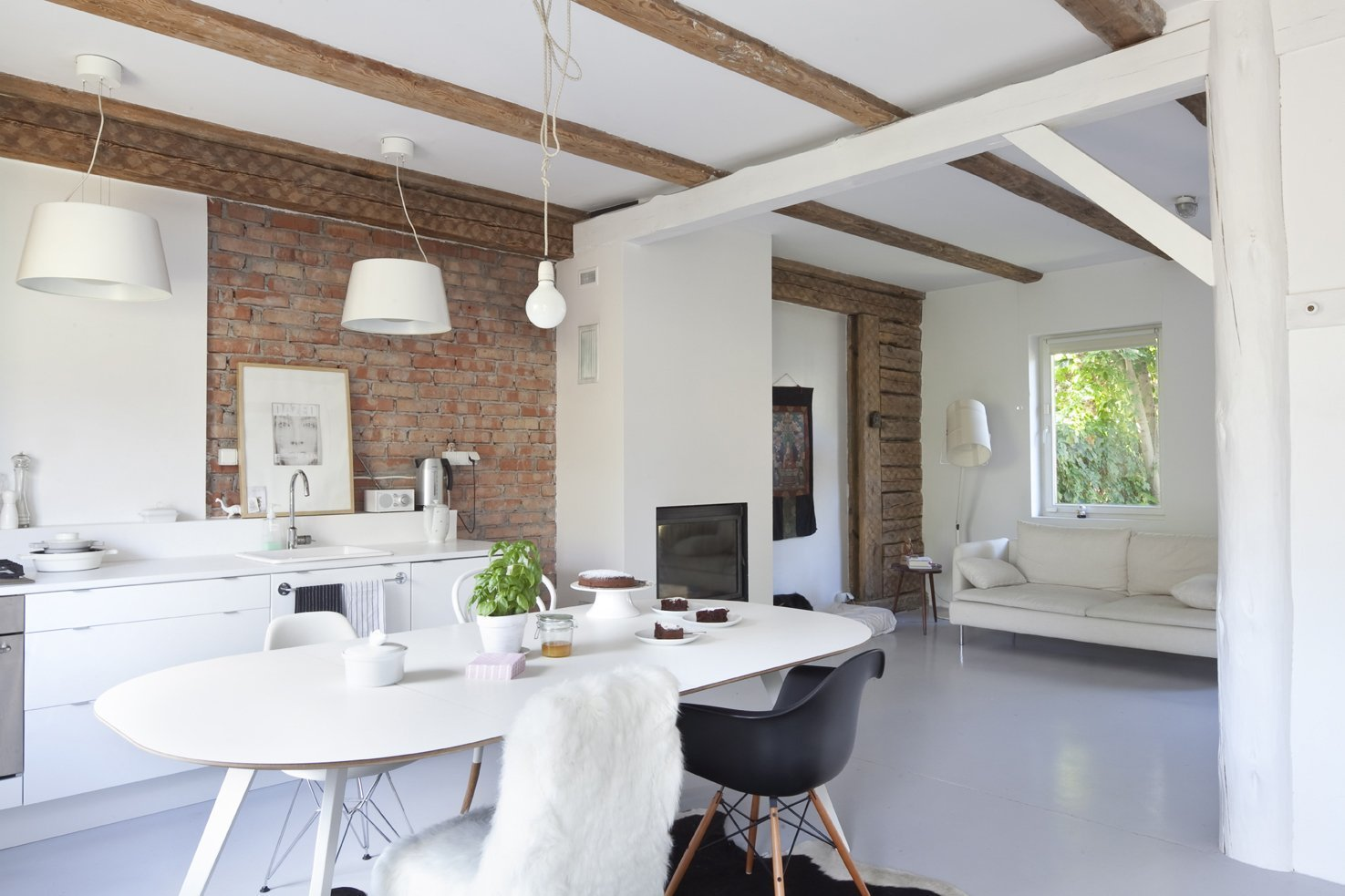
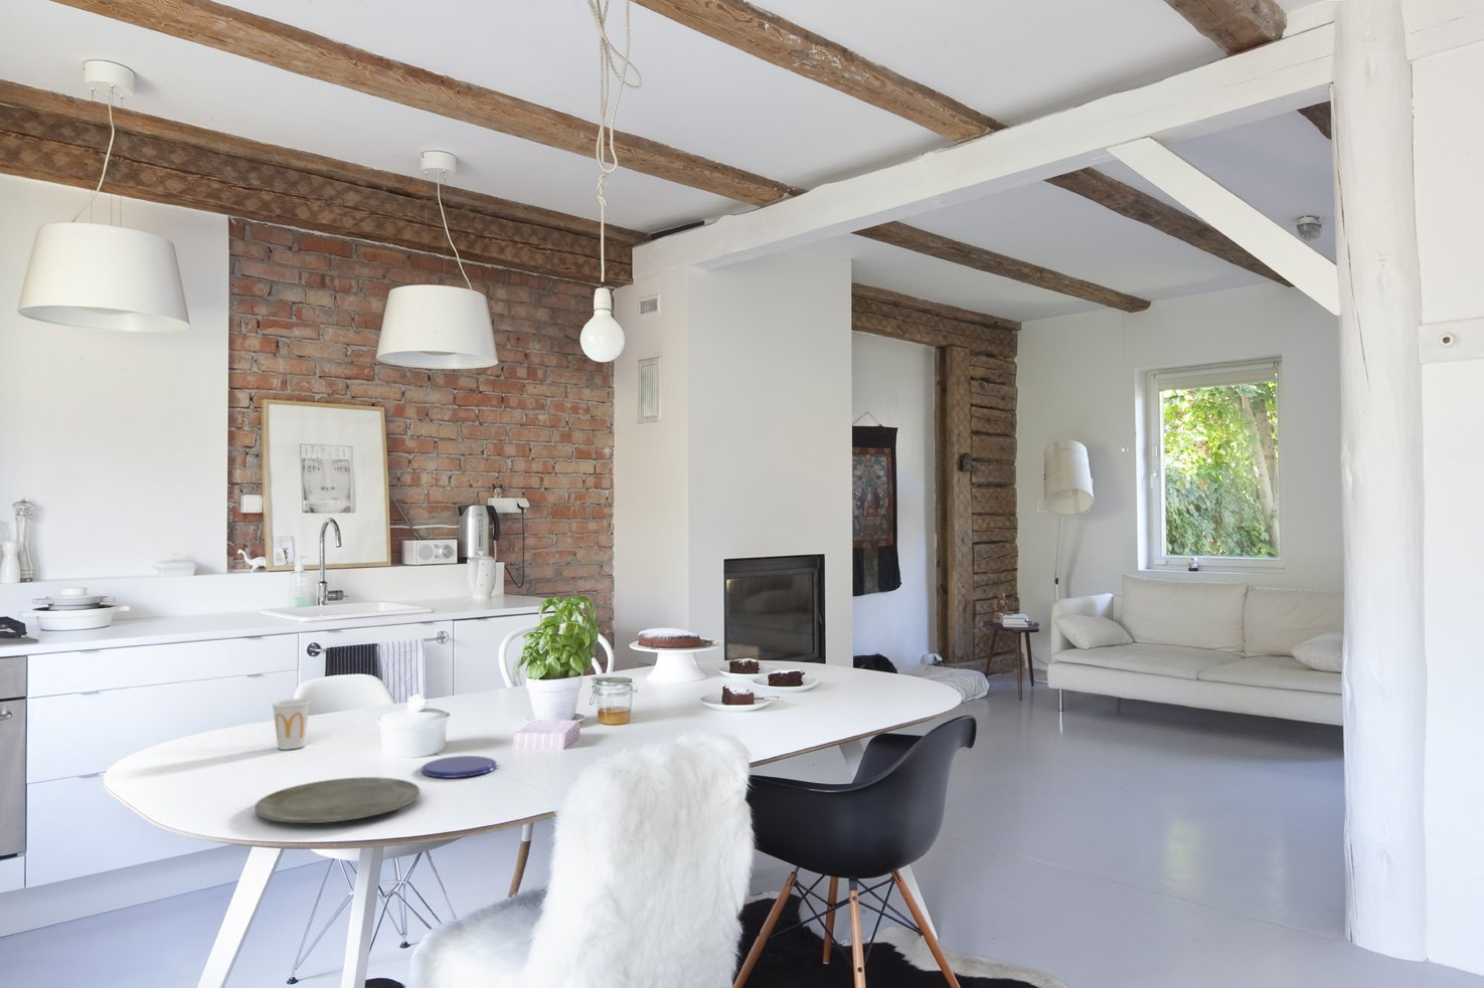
+ saucer [420,755,497,778]
+ plate [254,776,420,824]
+ cup [270,698,311,751]
